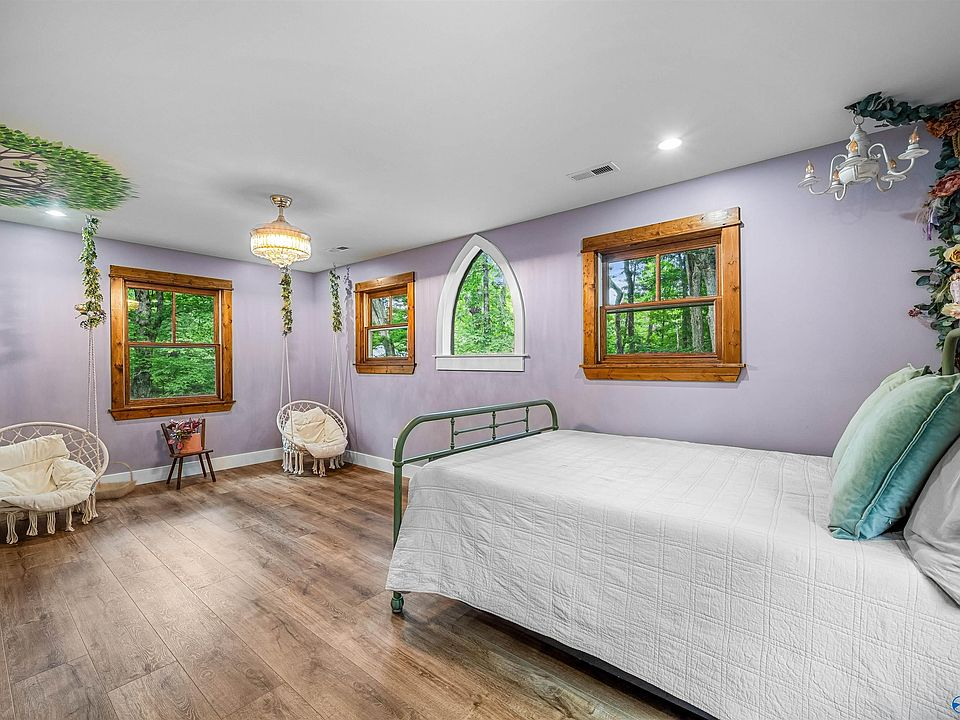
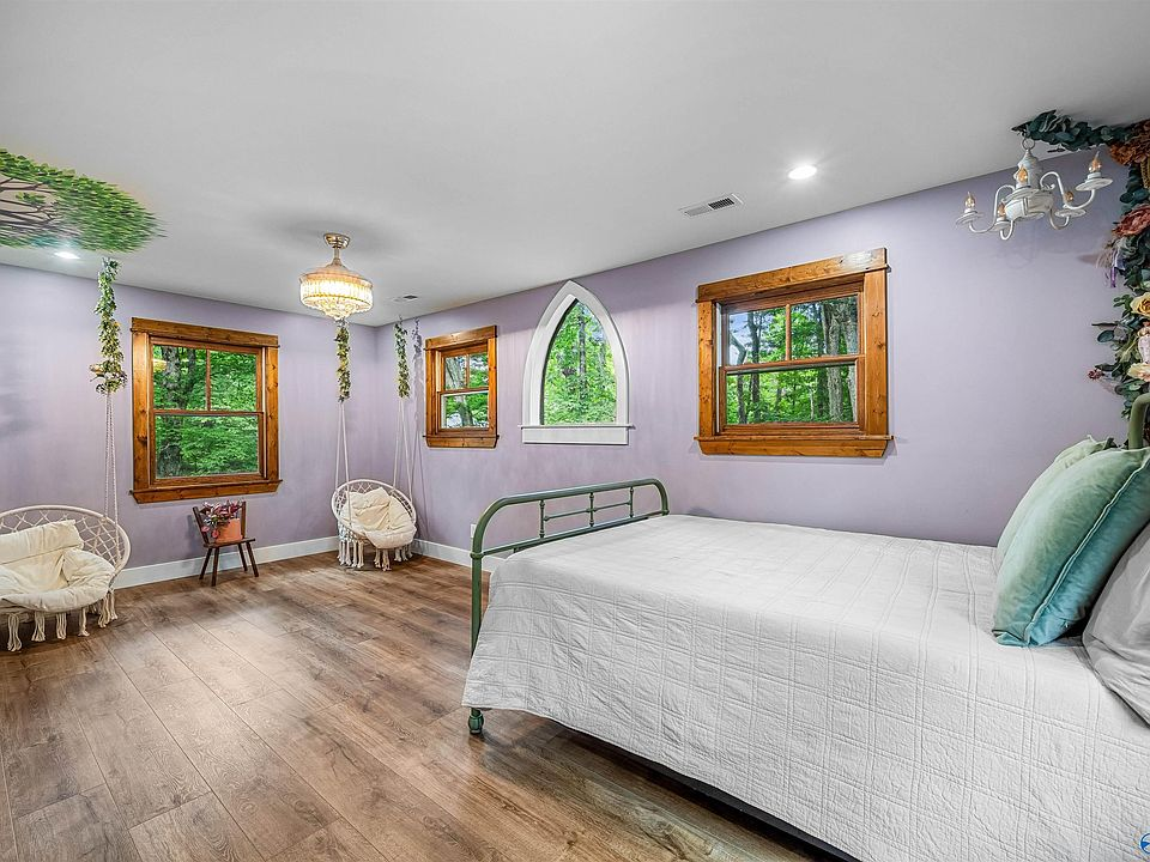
- basket [95,461,138,501]
